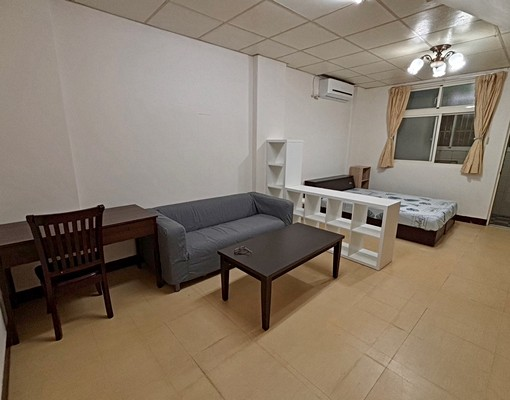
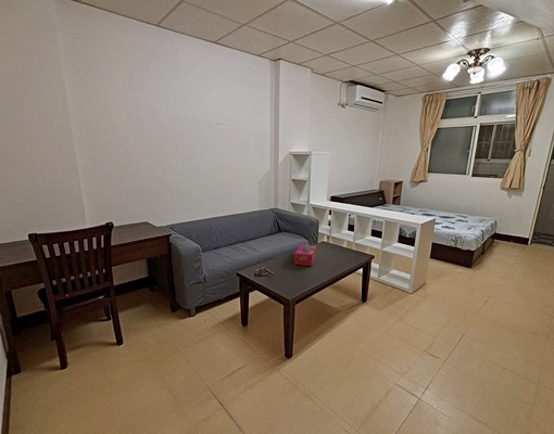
+ tissue box [293,243,317,267]
